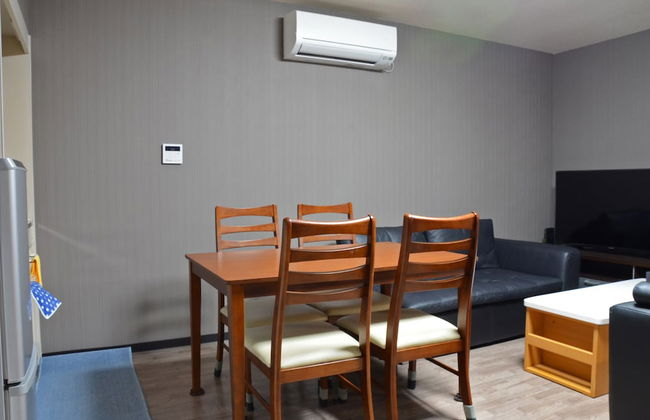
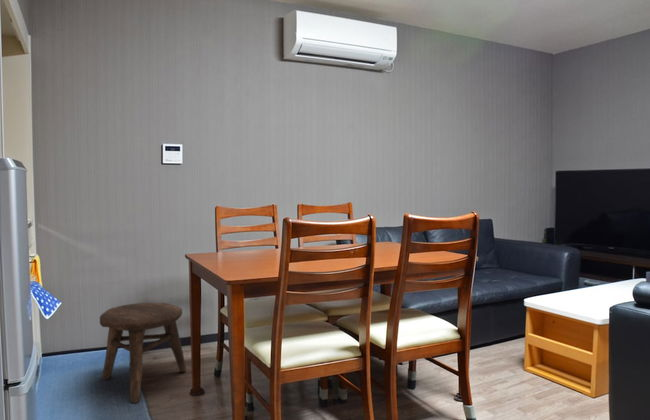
+ stool [99,302,187,404]
